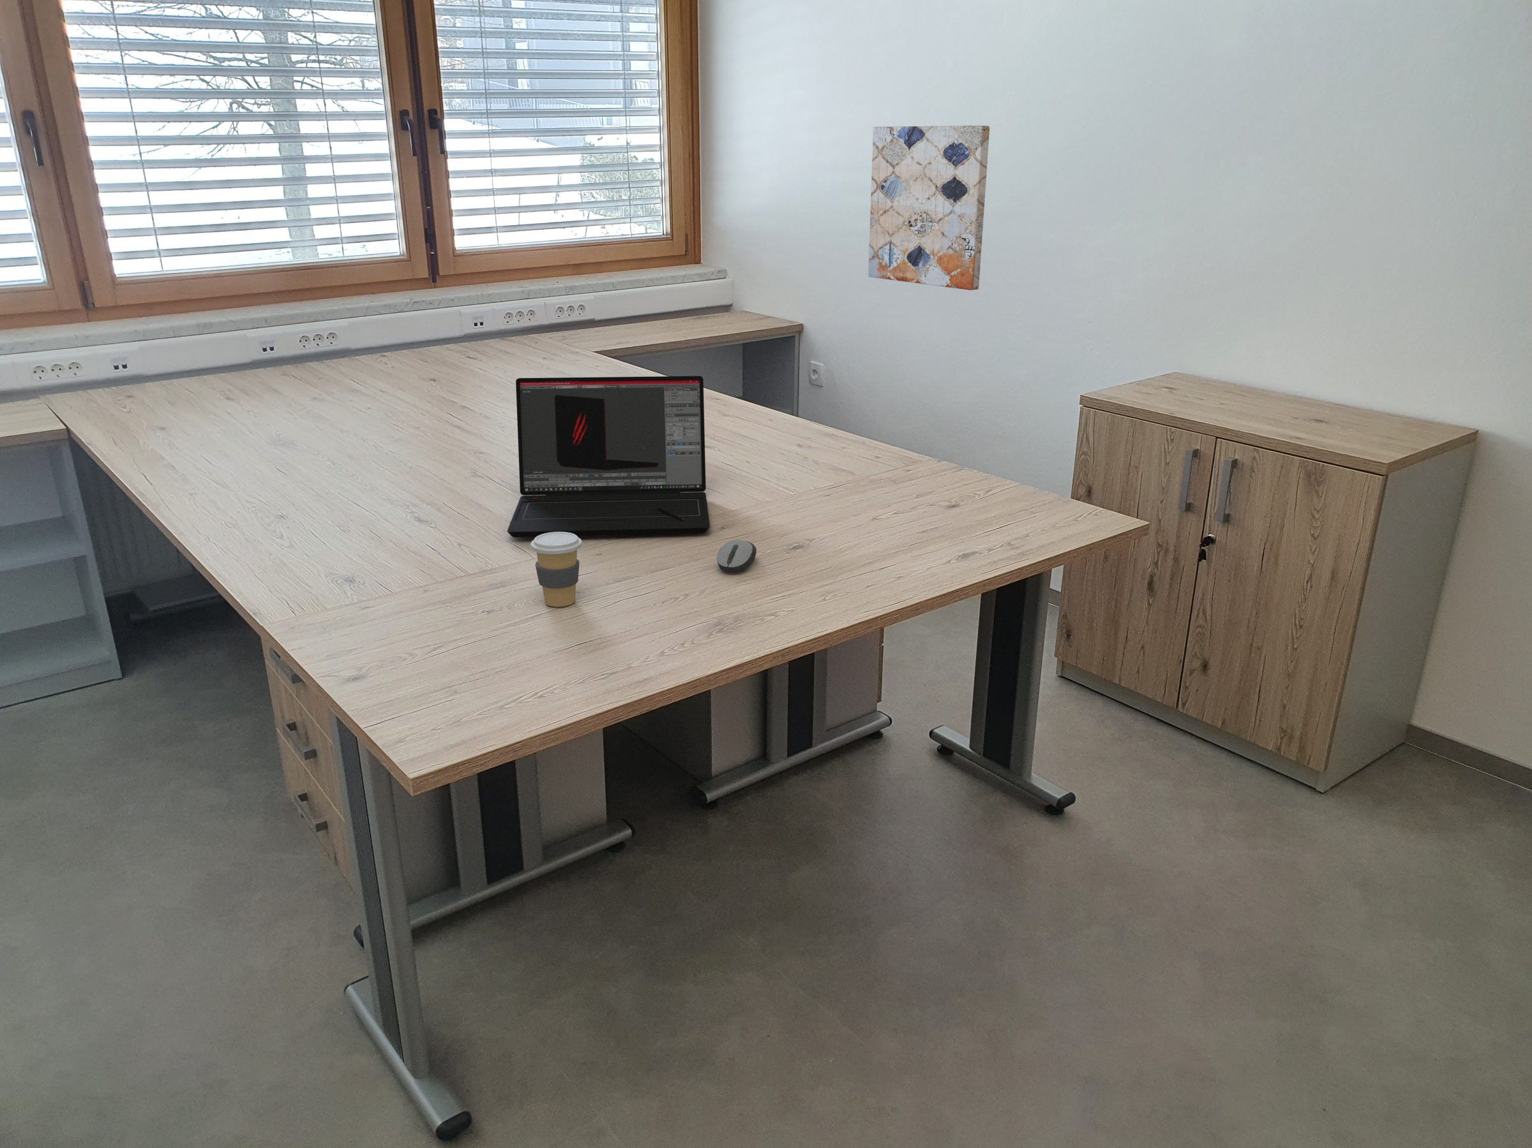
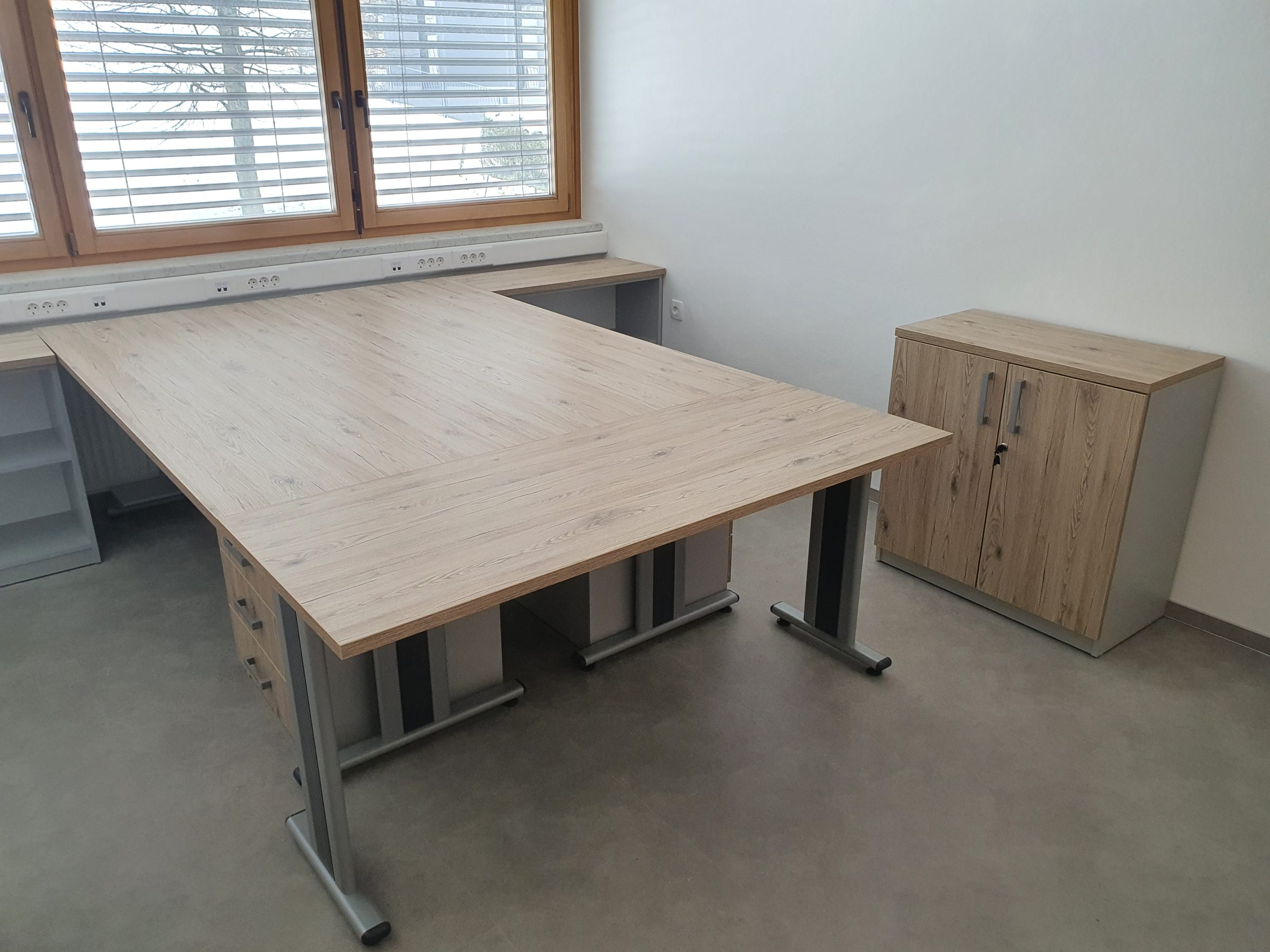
- computer mouse [717,539,758,573]
- coffee cup [530,532,583,608]
- laptop [507,375,711,538]
- wall art [867,125,990,291]
